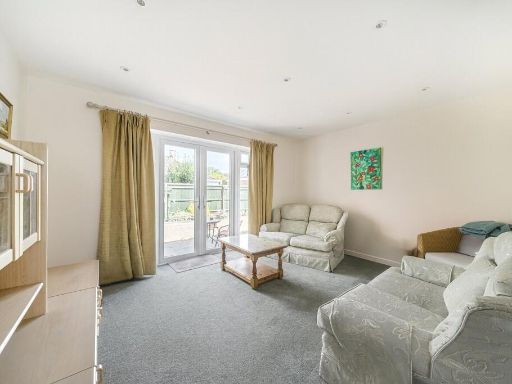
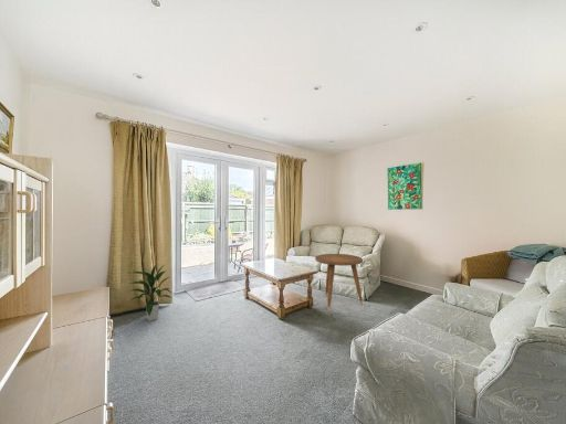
+ side table [314,253,364,312]
+ indoor plant [126,263,172,322]
